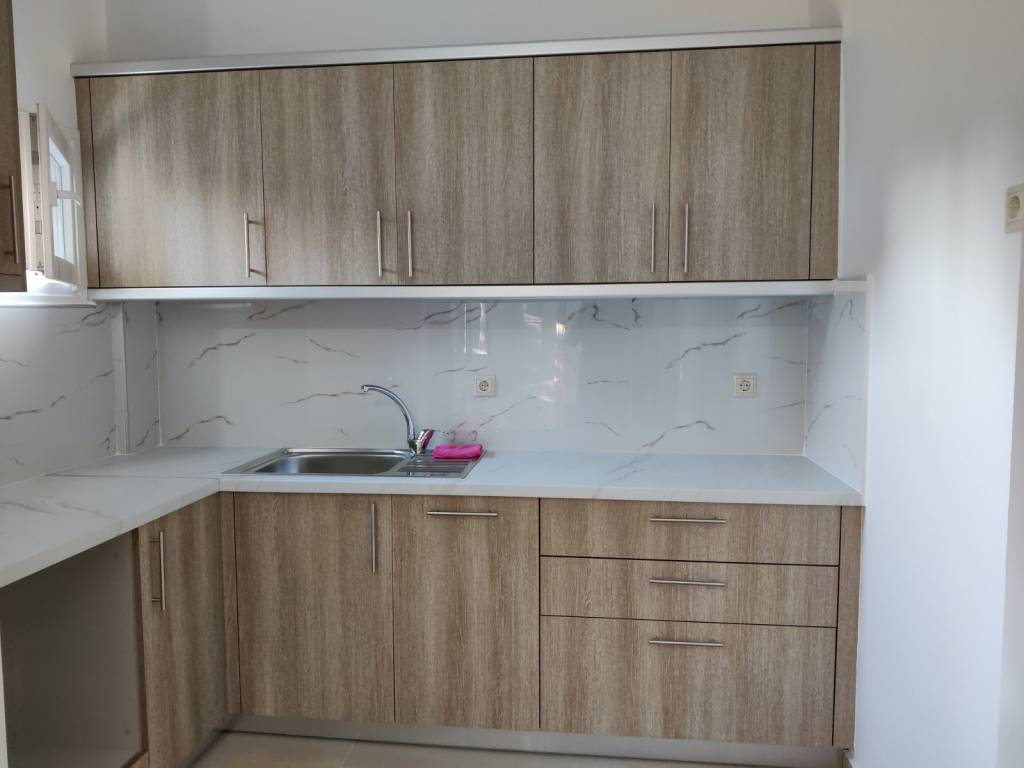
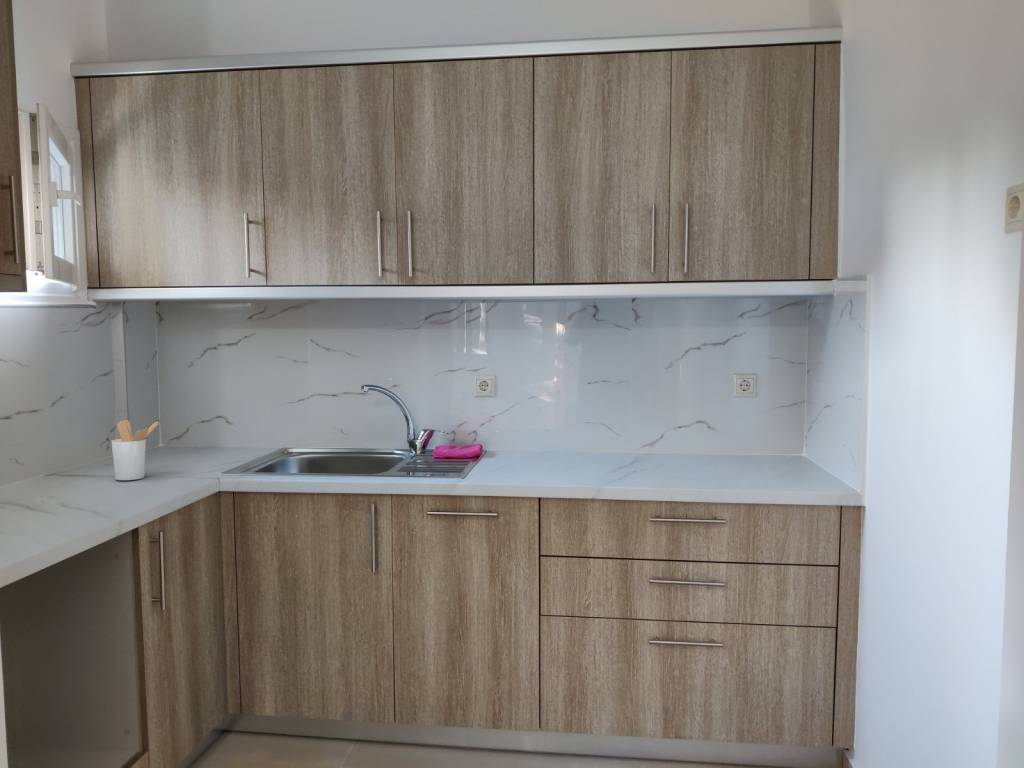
+ utensil holder [111,419,160,481]
